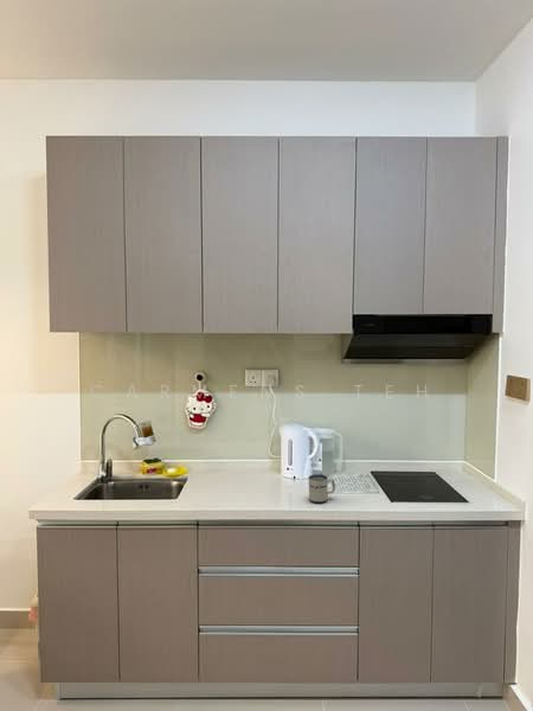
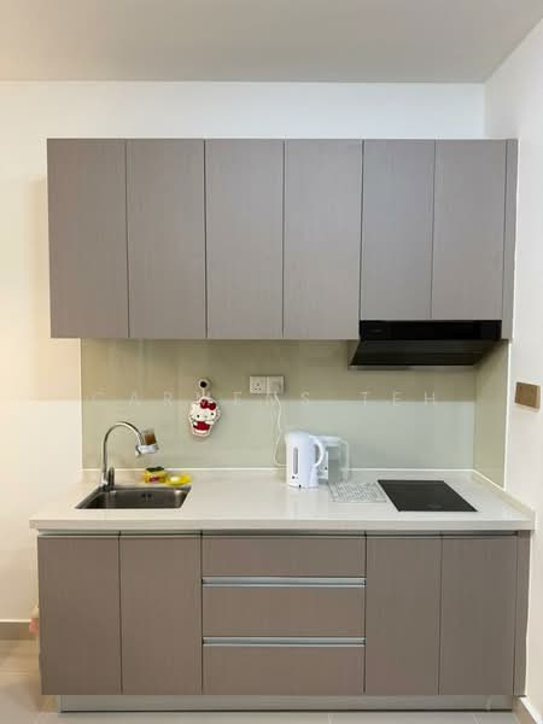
- mug [308,473,336,504]
